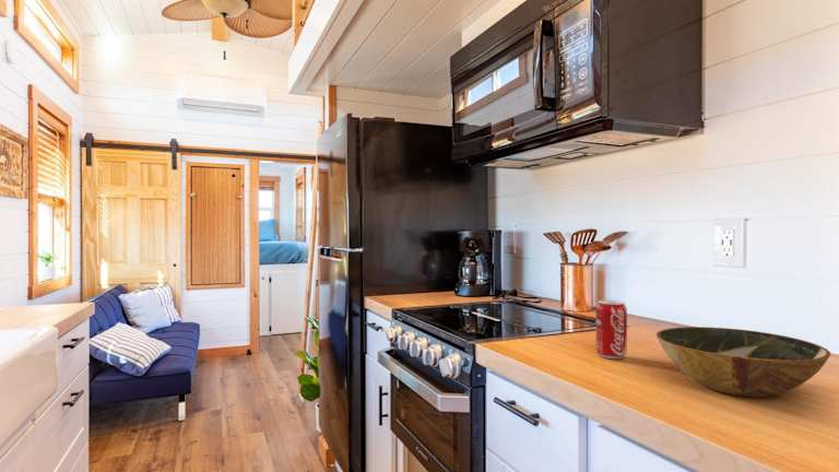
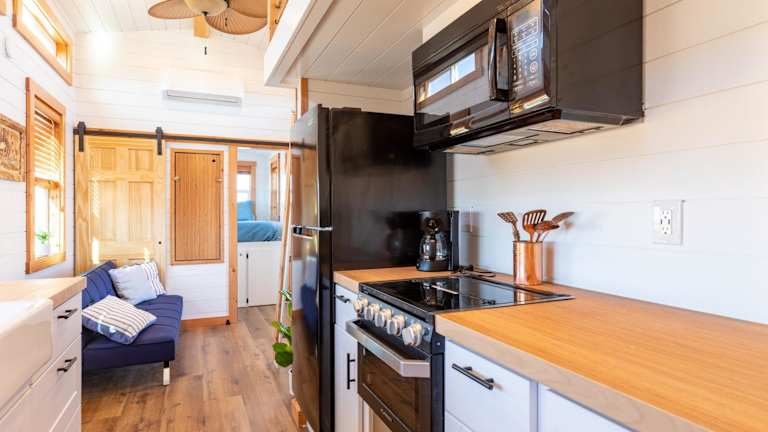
- beverage can [594,299,628,359]
- bowl [655,326,831,399]
